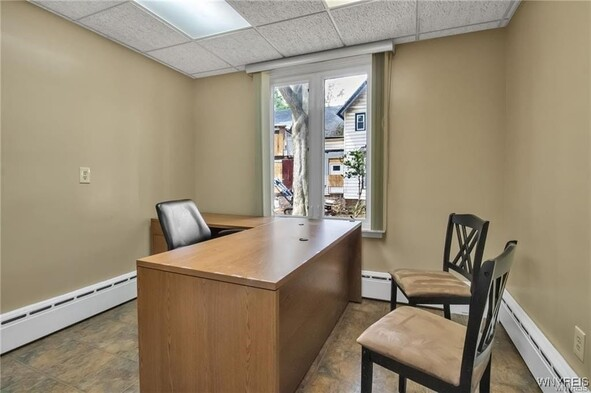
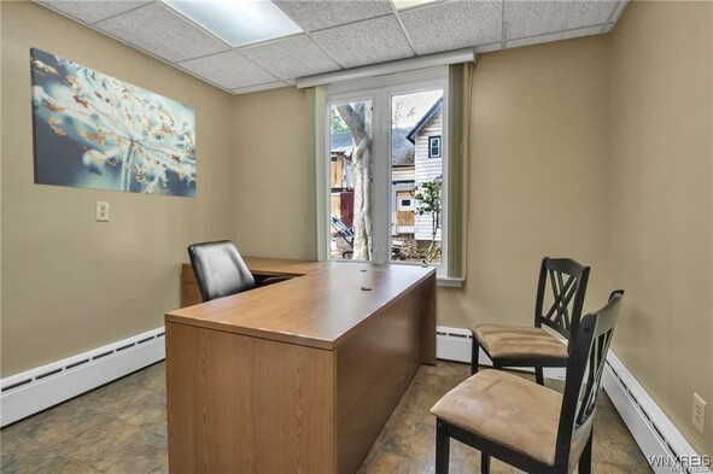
+ wall art [29,46,198,199]
